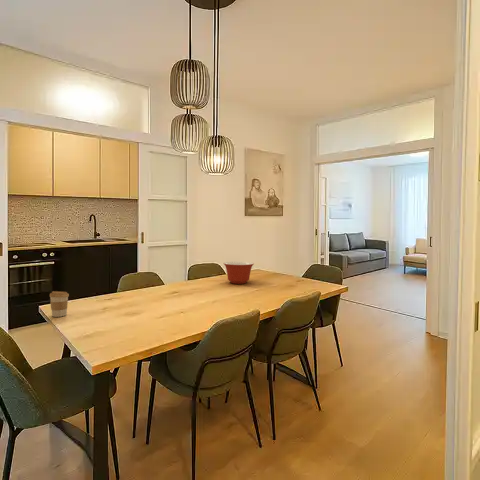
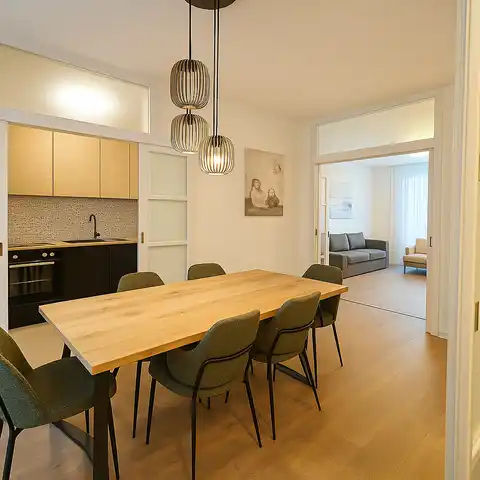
- coffee cup [49,290,70,318]
- mixing bowl [223,261,255,285]
